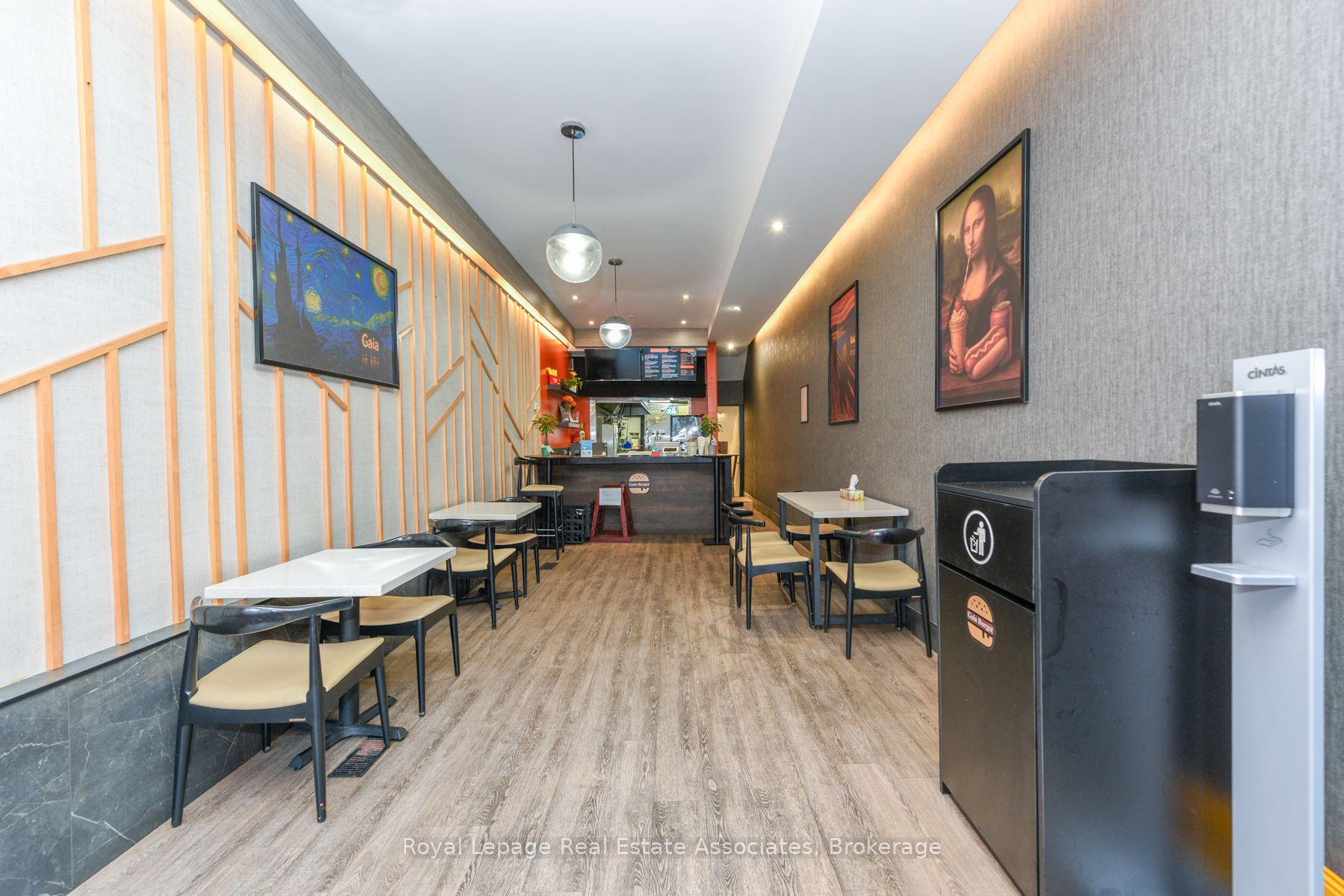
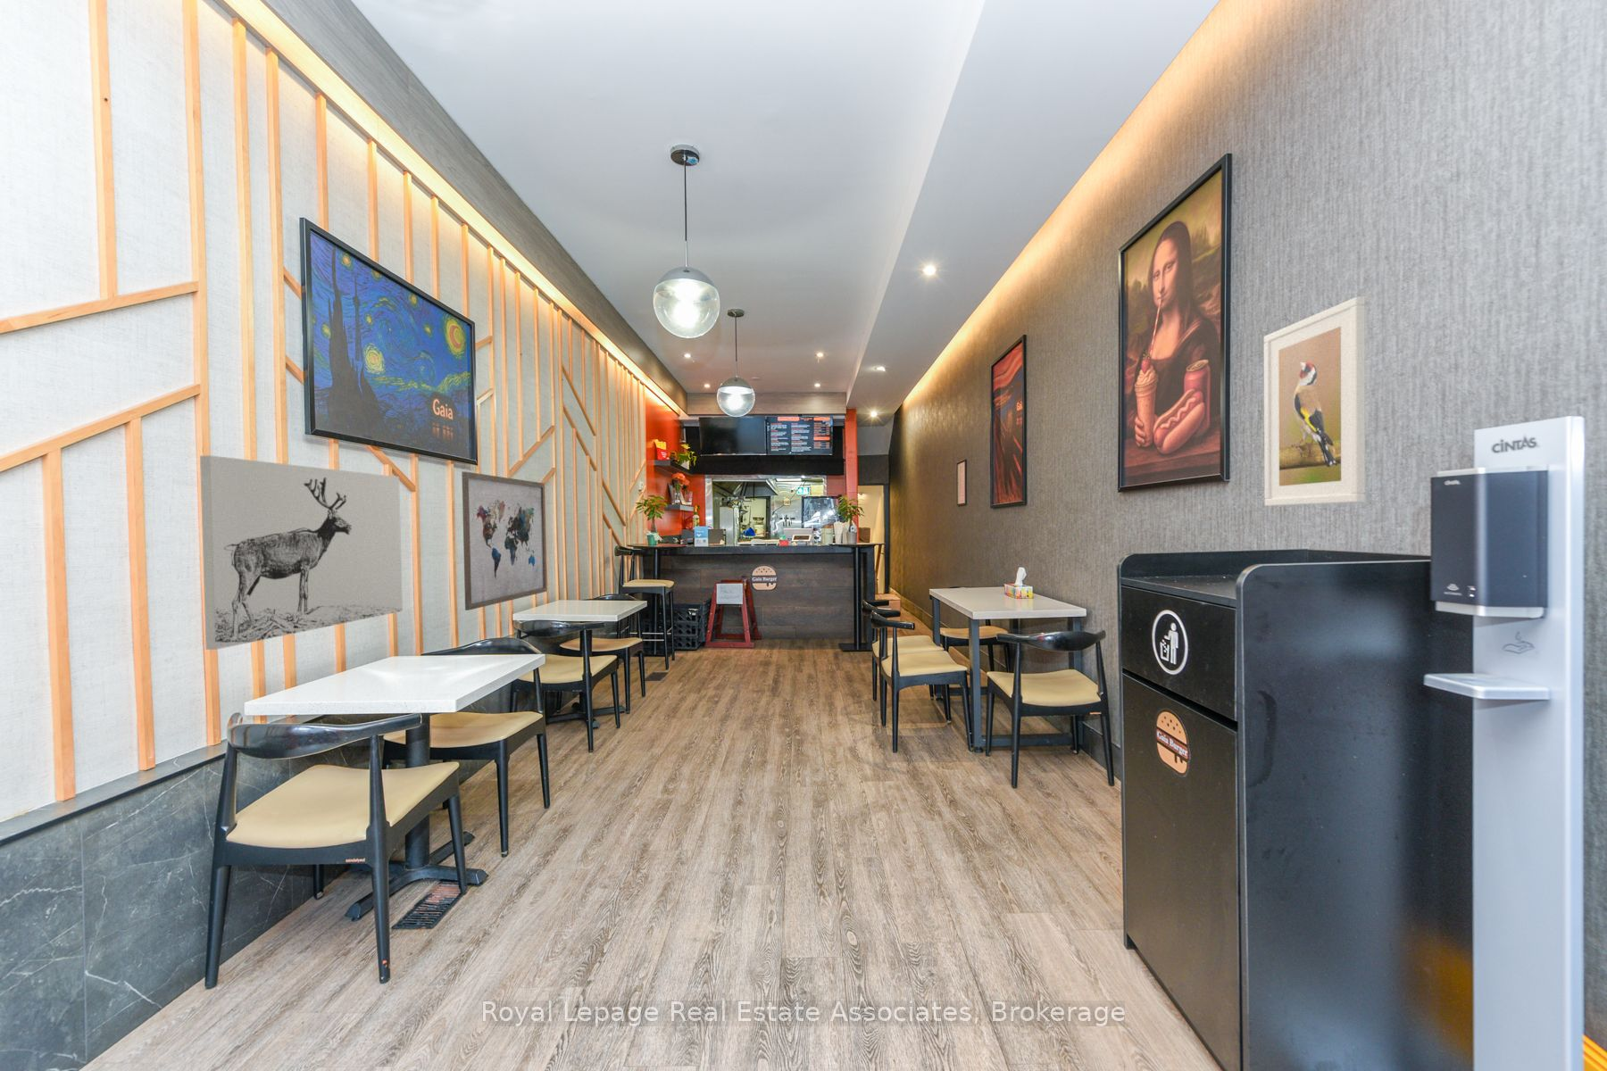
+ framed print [1264,295,1365,507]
+ wall art [460,470,548,611]
+ wall art [200,454,403,650]
